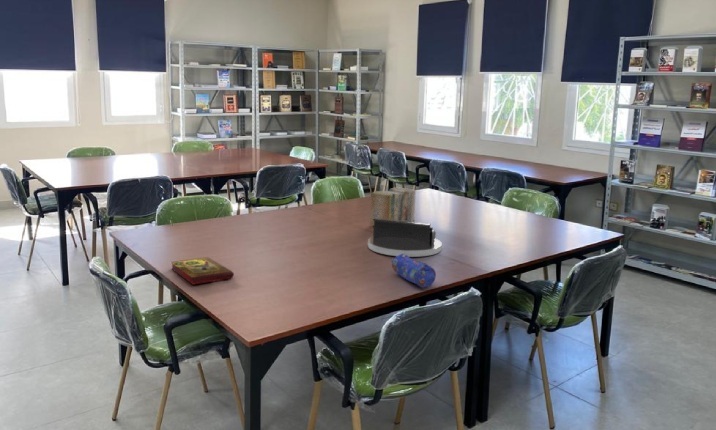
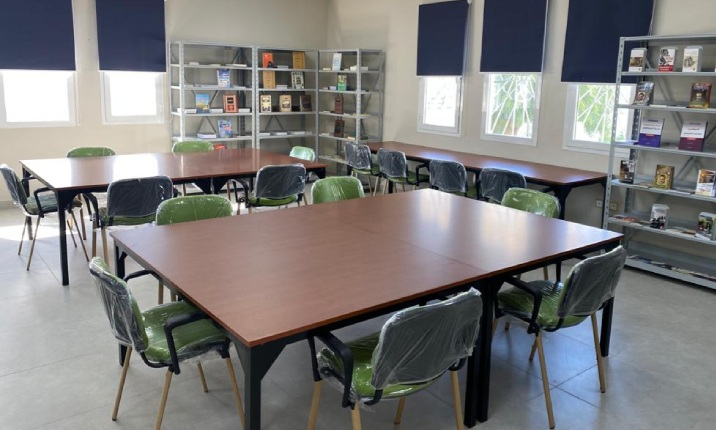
- desk organizer [367,218,442,258]
- pencil case [390,253,437,288]
- book [170,256,235,286]
- books [369,186,417,227]
